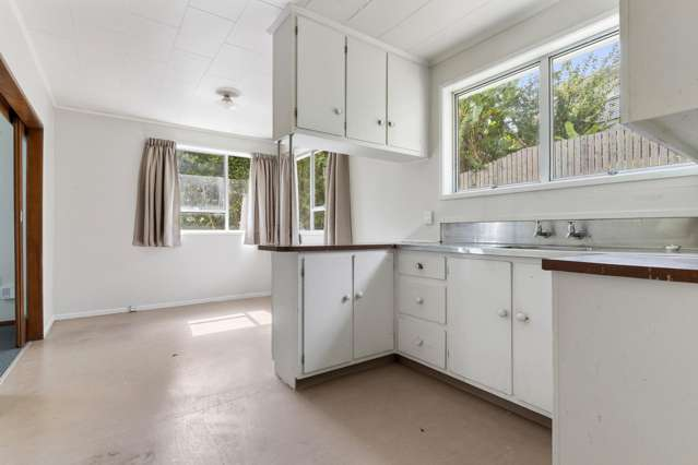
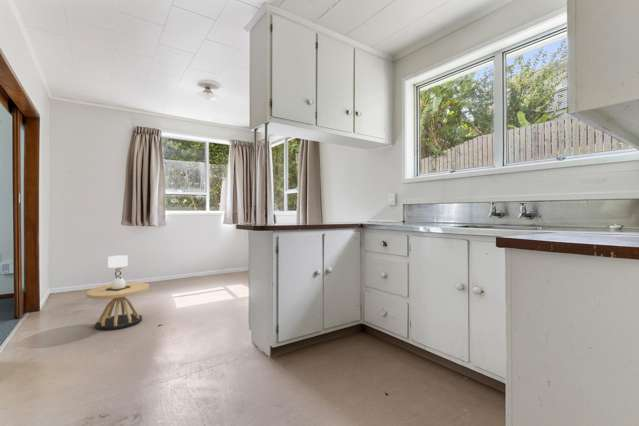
+ side table [85,254,150,332]
